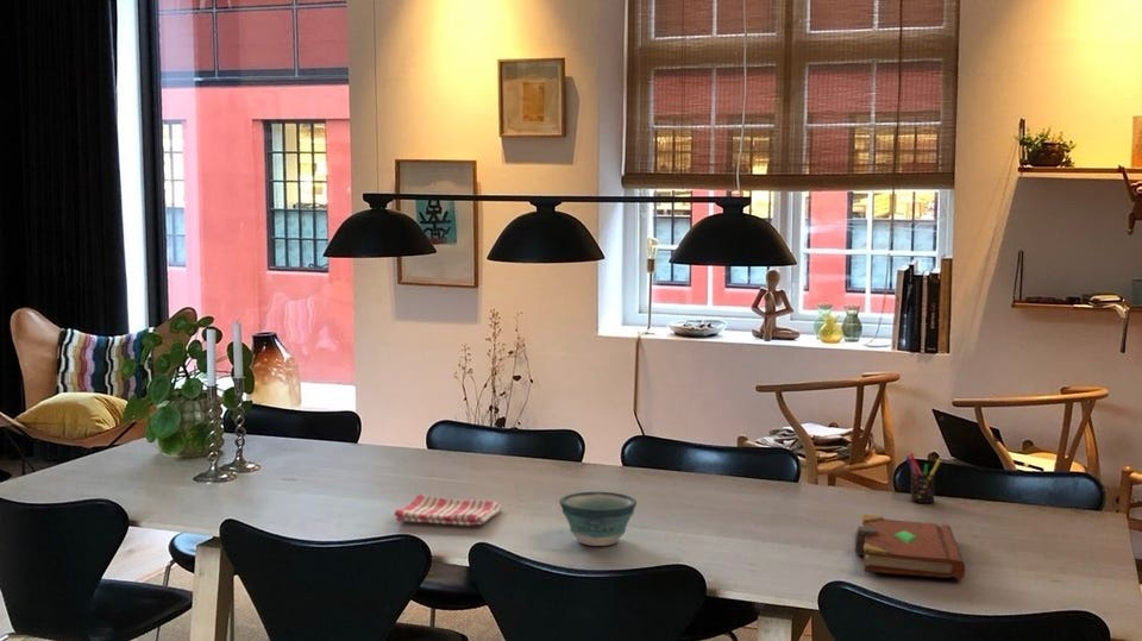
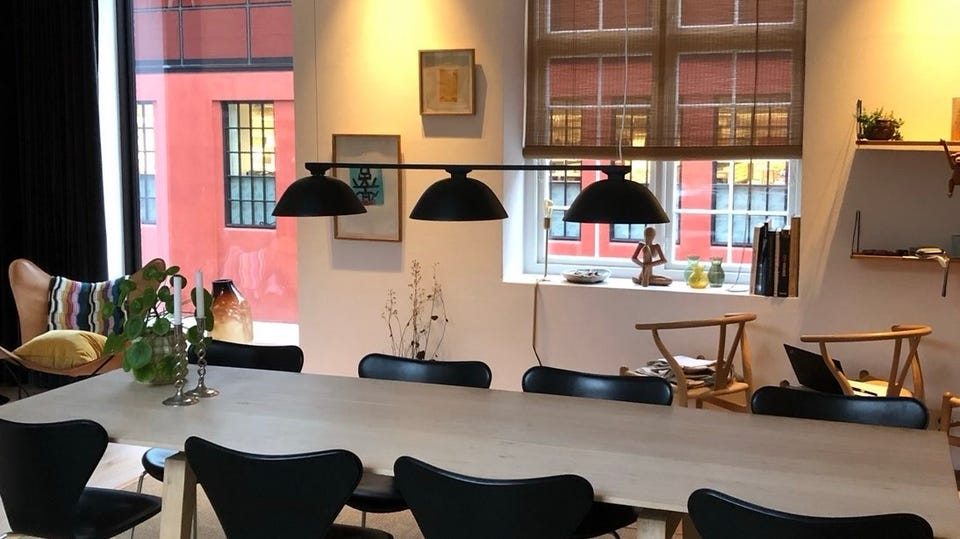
- bowl [558,491,638,547]
- dish towel [394,492,503,527]
- pen holder [904,452,942,504]
- book [853,514,966,580]
